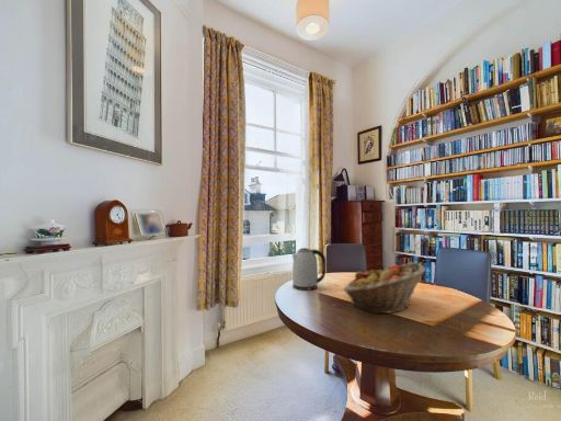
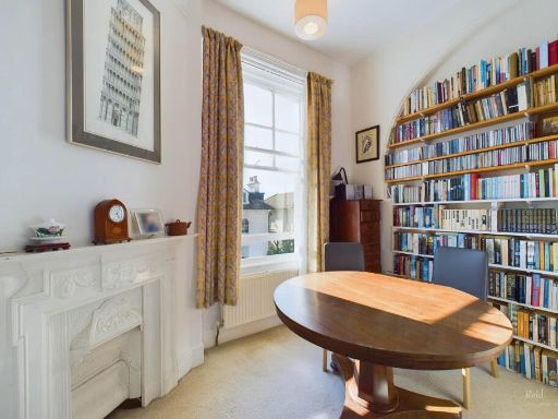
- fruit basket [342,262,426,315]
- kettle [291,247,327,292]
